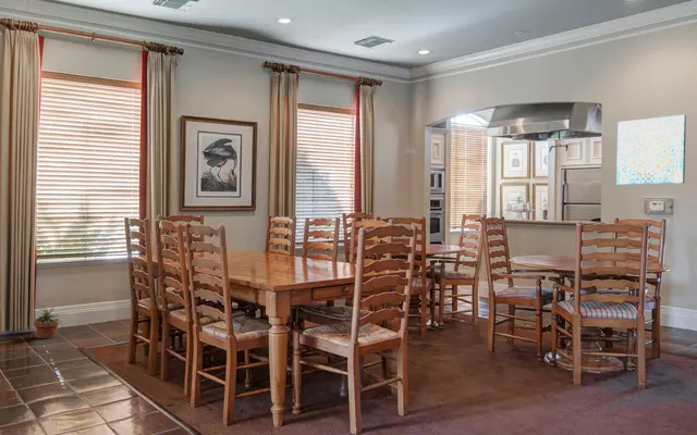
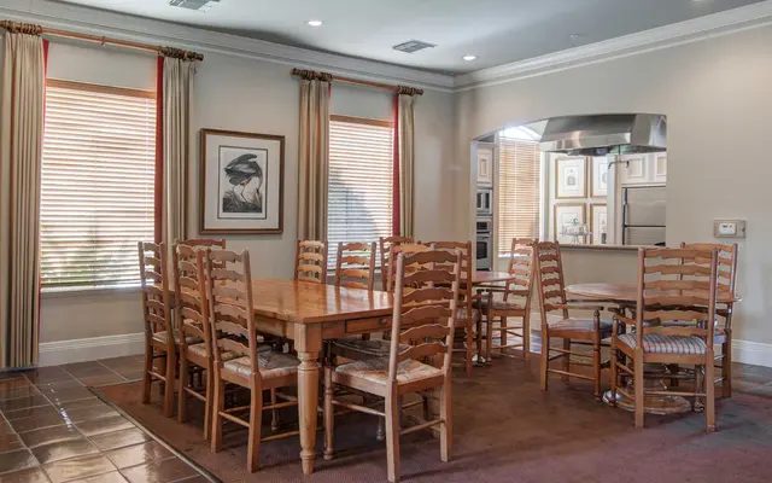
- potted plant [32,304,65,339]
- wall art [615,114,687,186]
